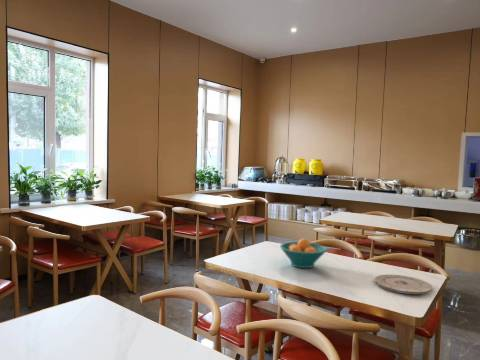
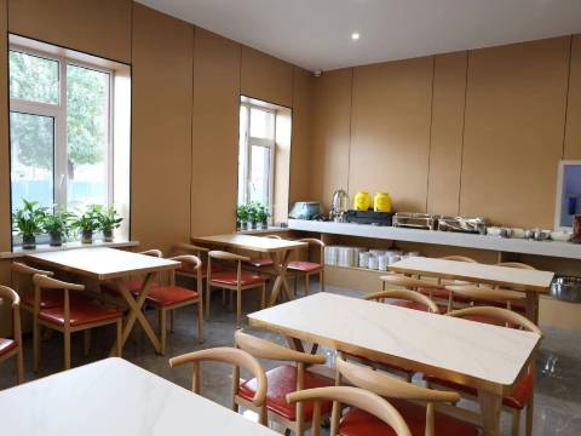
- plate [374,274,433,295]
- fruit bowl [279,238,328,269]
